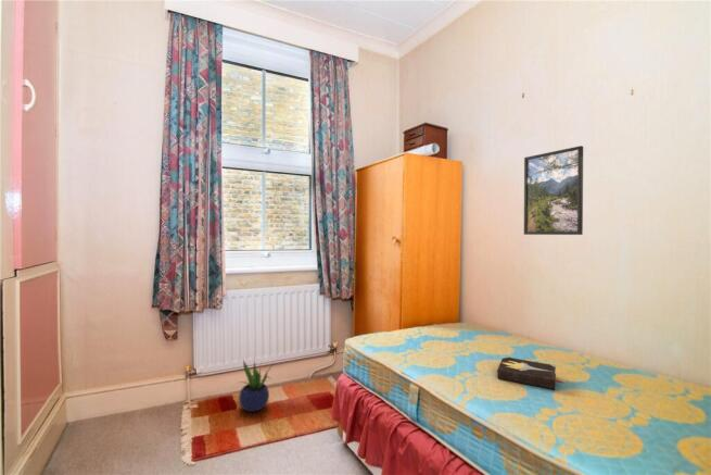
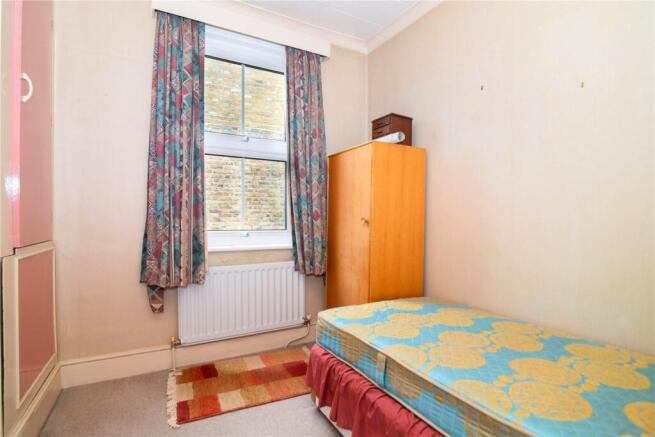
- potted plant [238,359,274,413]
- hardback book [496,354,564,390]
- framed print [523,145,584,236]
